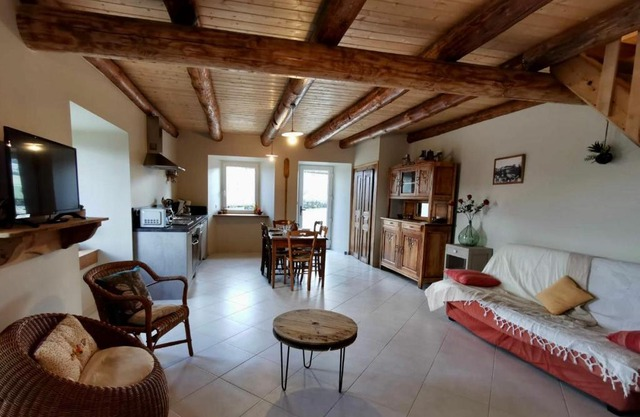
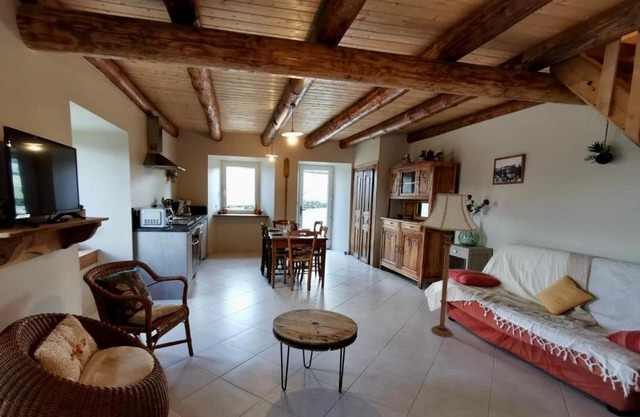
+ floor lamp [420,188,479,338]
